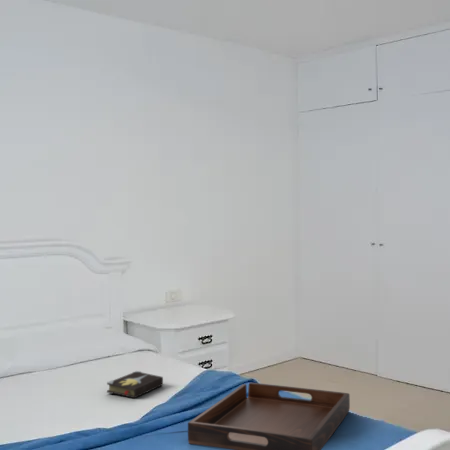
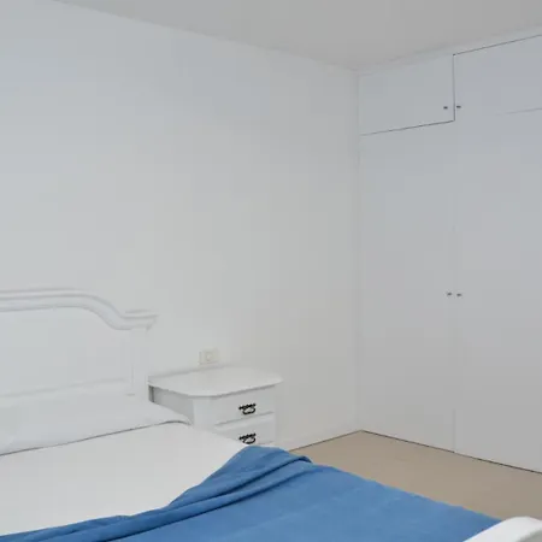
- hardback book [106,370,164,399]
- serving tray [187,382,351,450]
